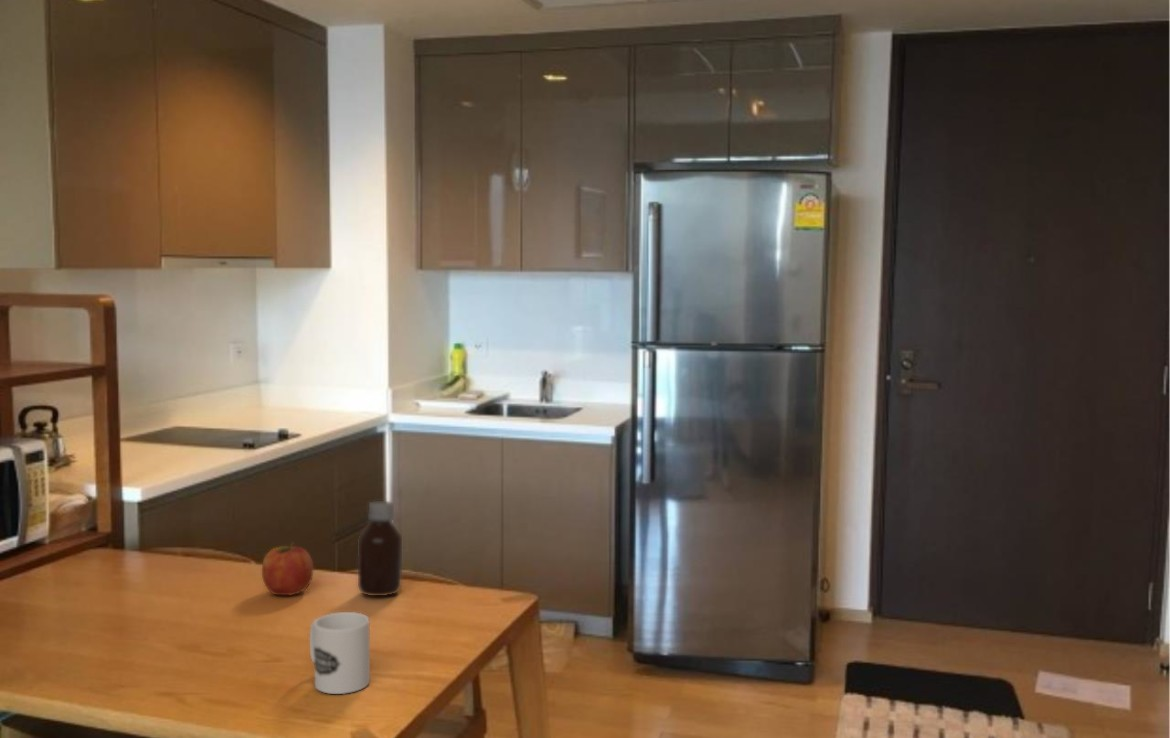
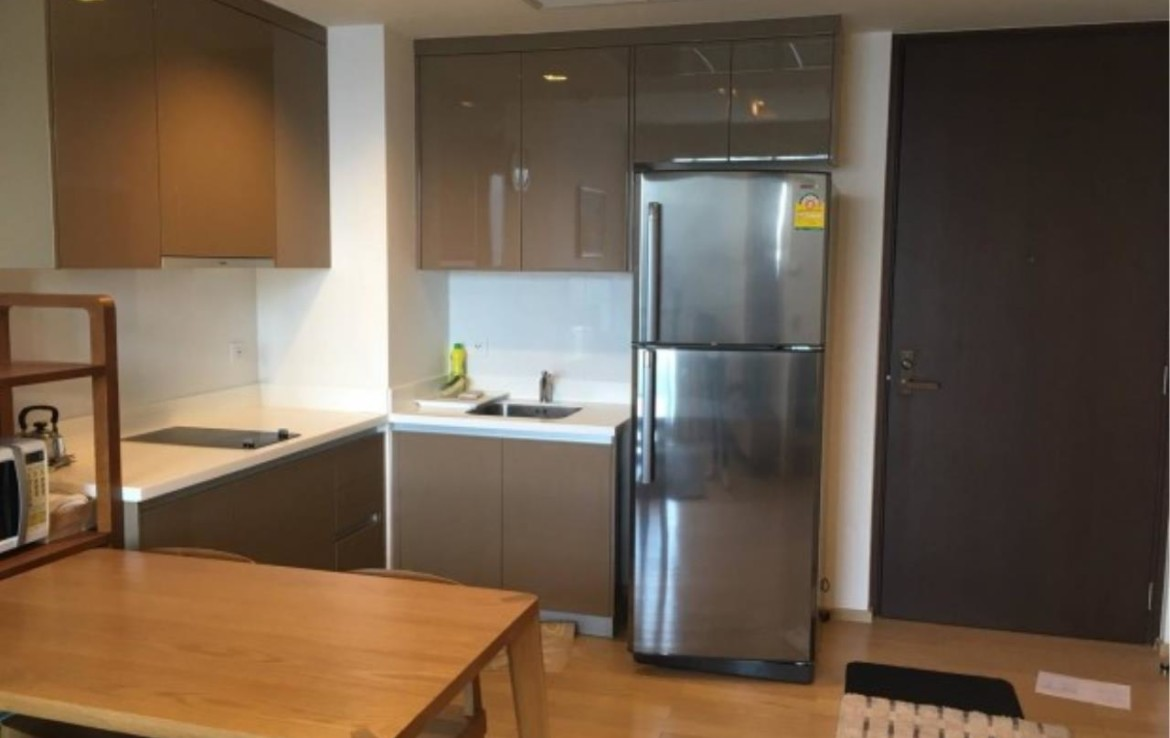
- mug [309,611,371,695]
- fruit [261,541,314,596]
- bottle [357,500,403,597]
